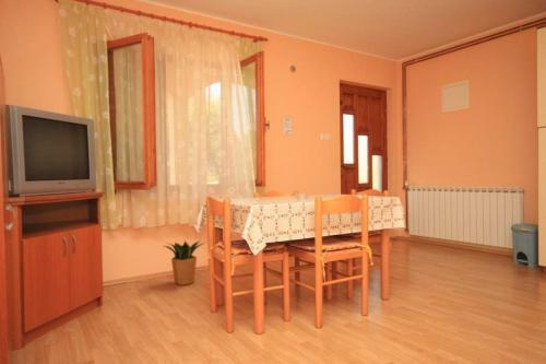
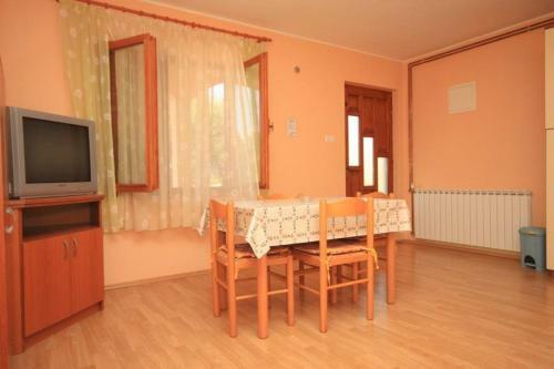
- potted plant [163,239,207,286]
